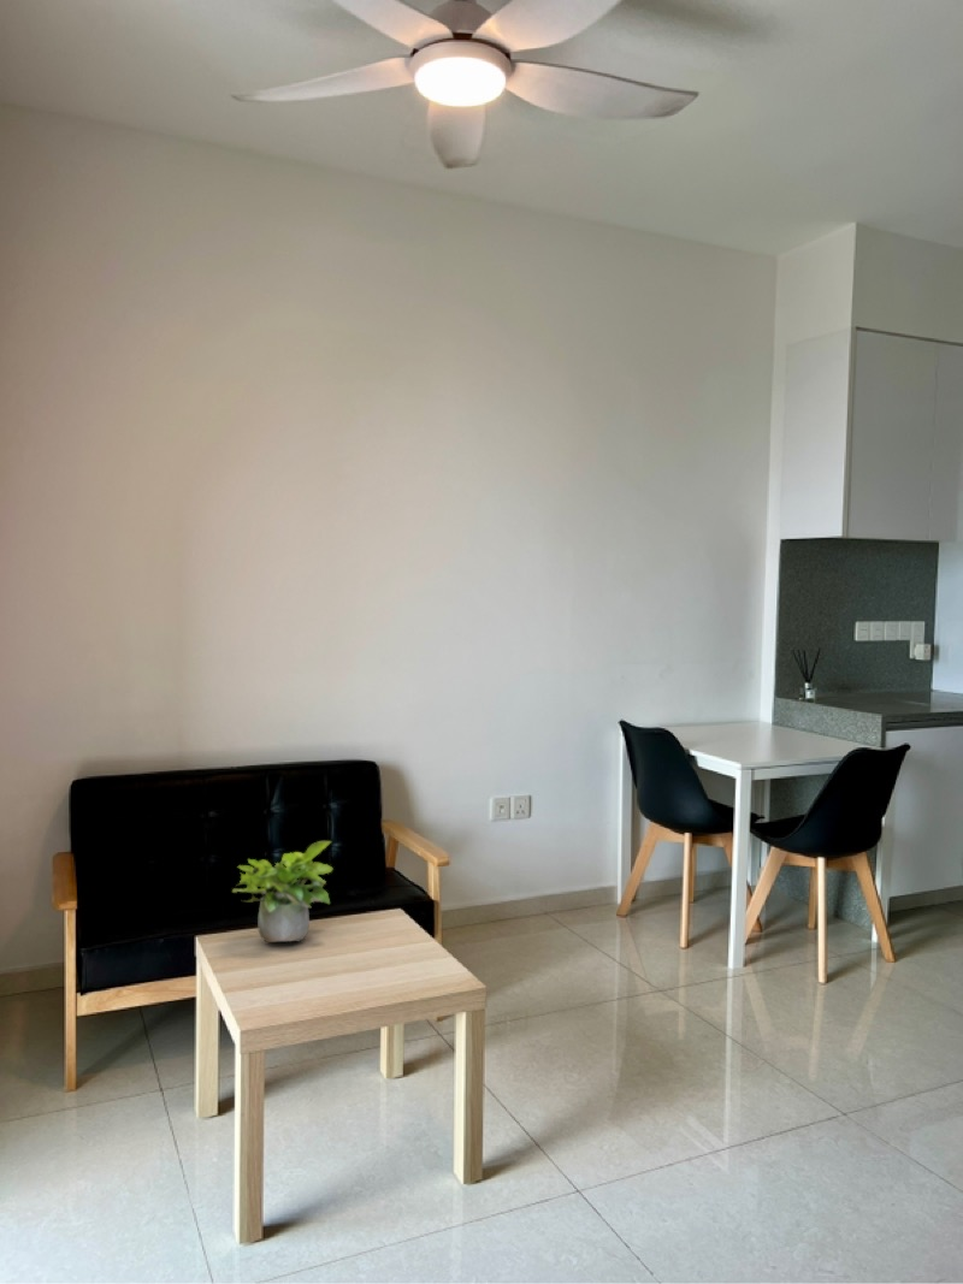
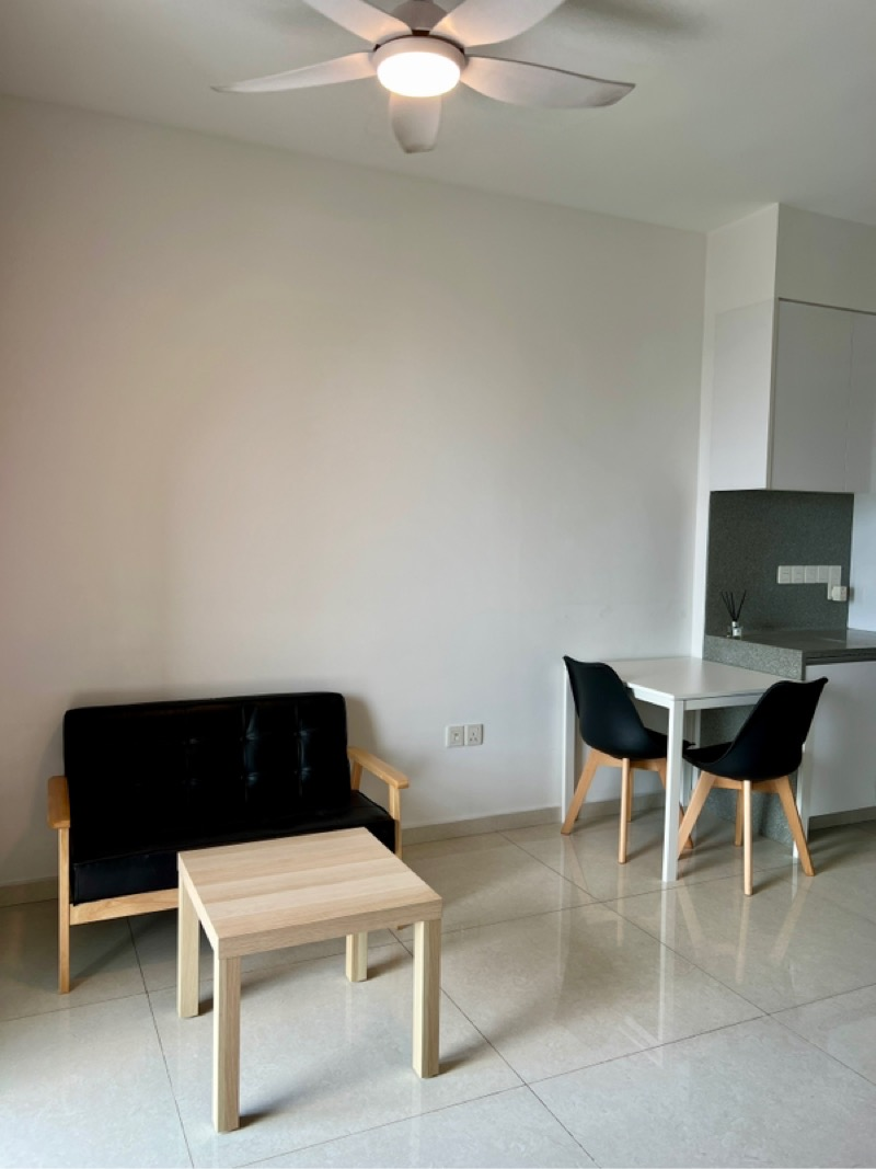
- potted plant [231,840,335,943]
